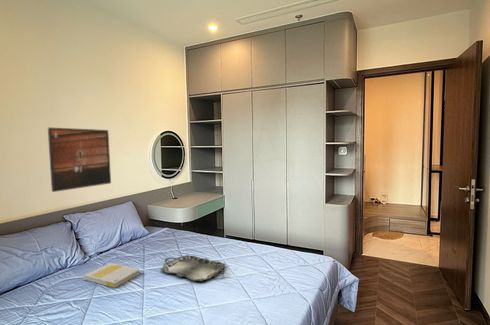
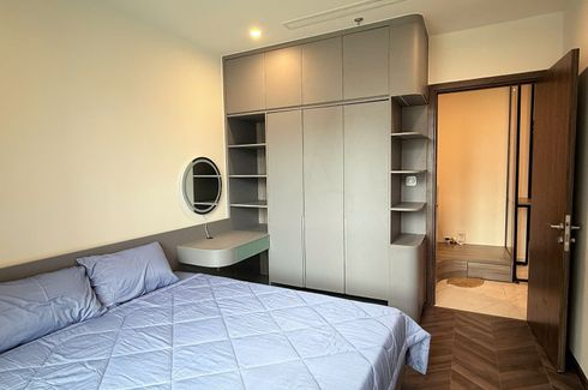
- book [83,262,140,289]
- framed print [47,127,112,193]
- serving tray [160,254,226,282]
